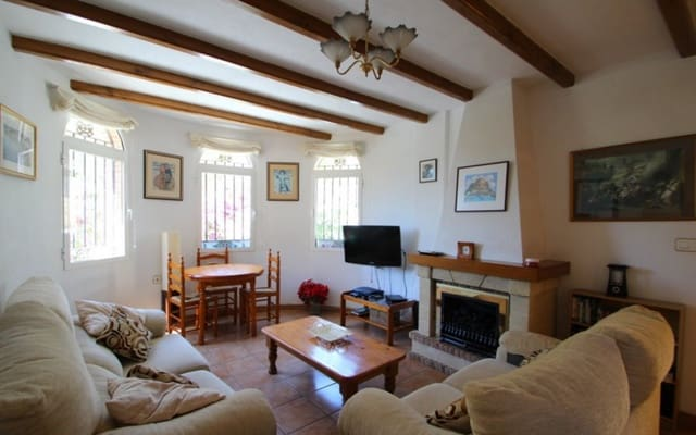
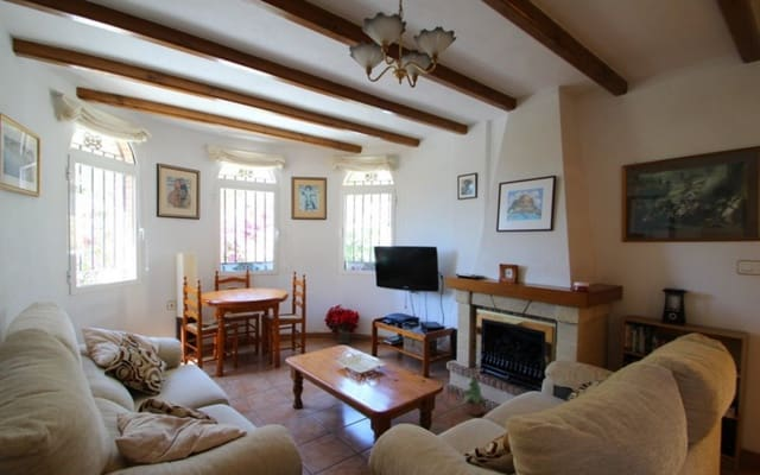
+ potted plant [462,369,487,417]
